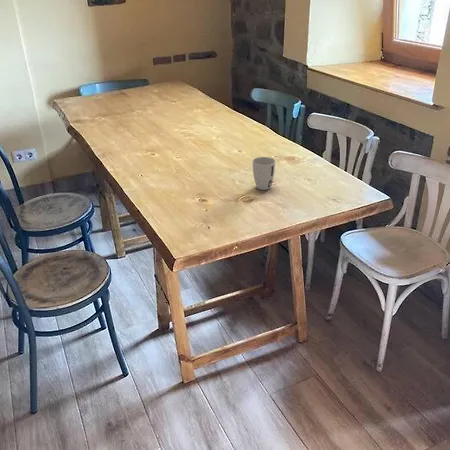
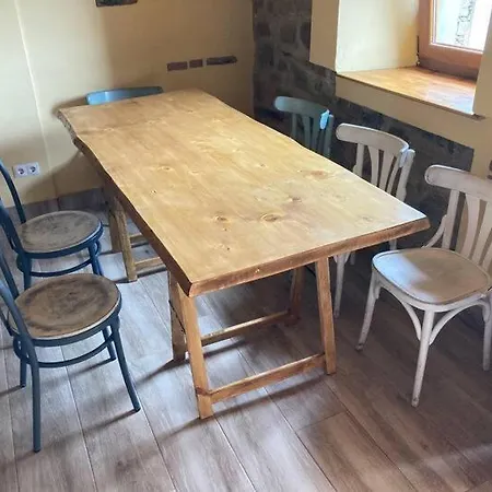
- cup [251,156,276,191]
